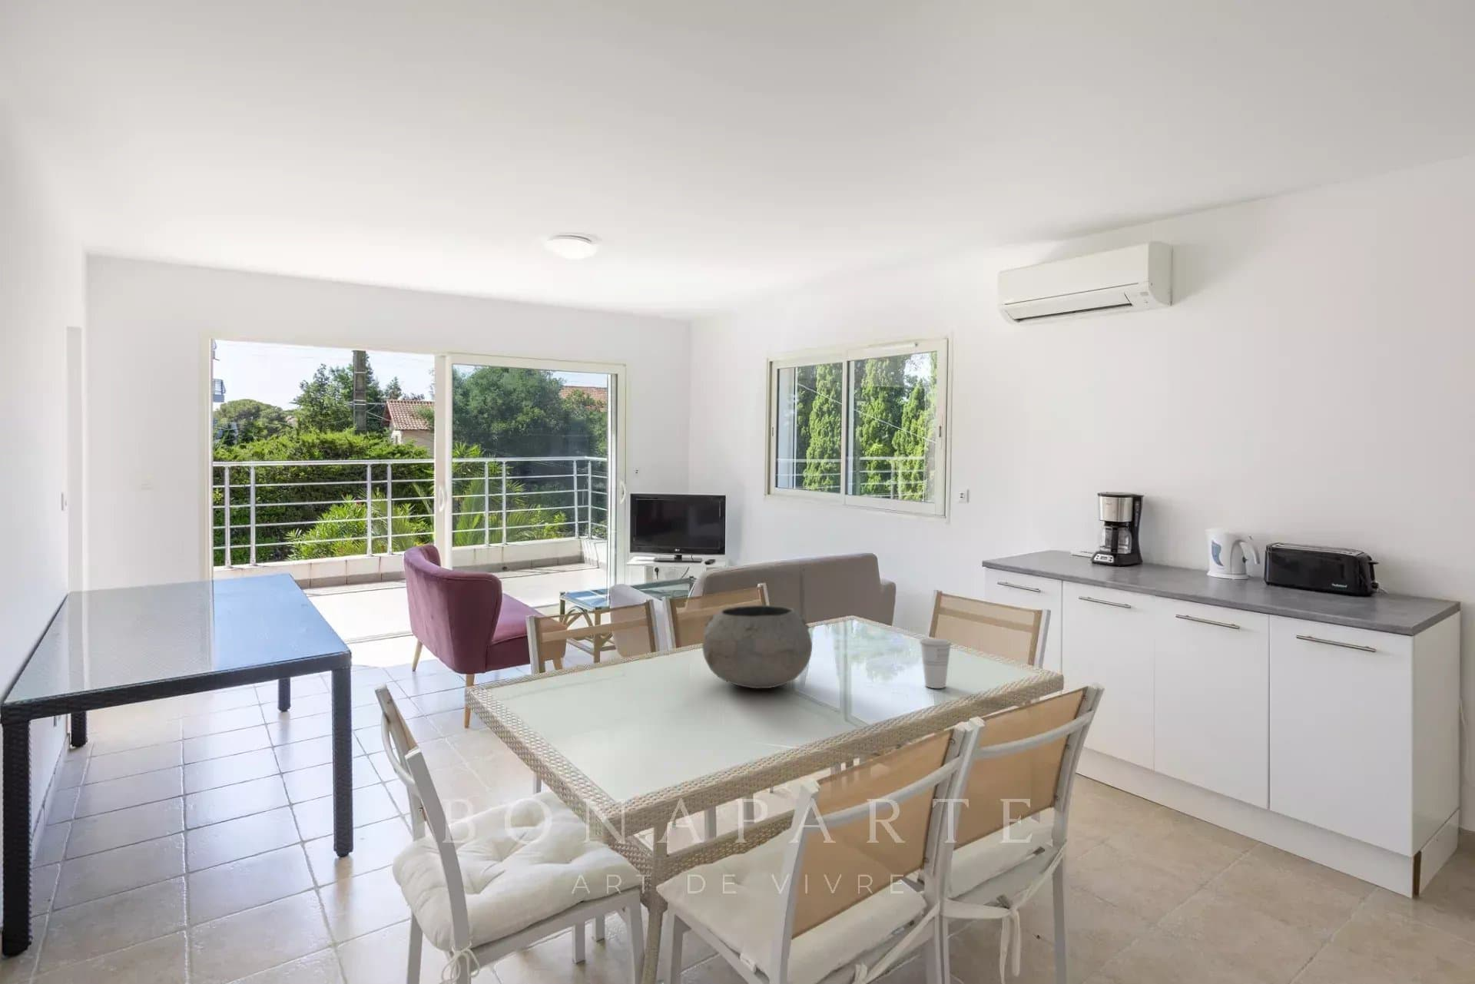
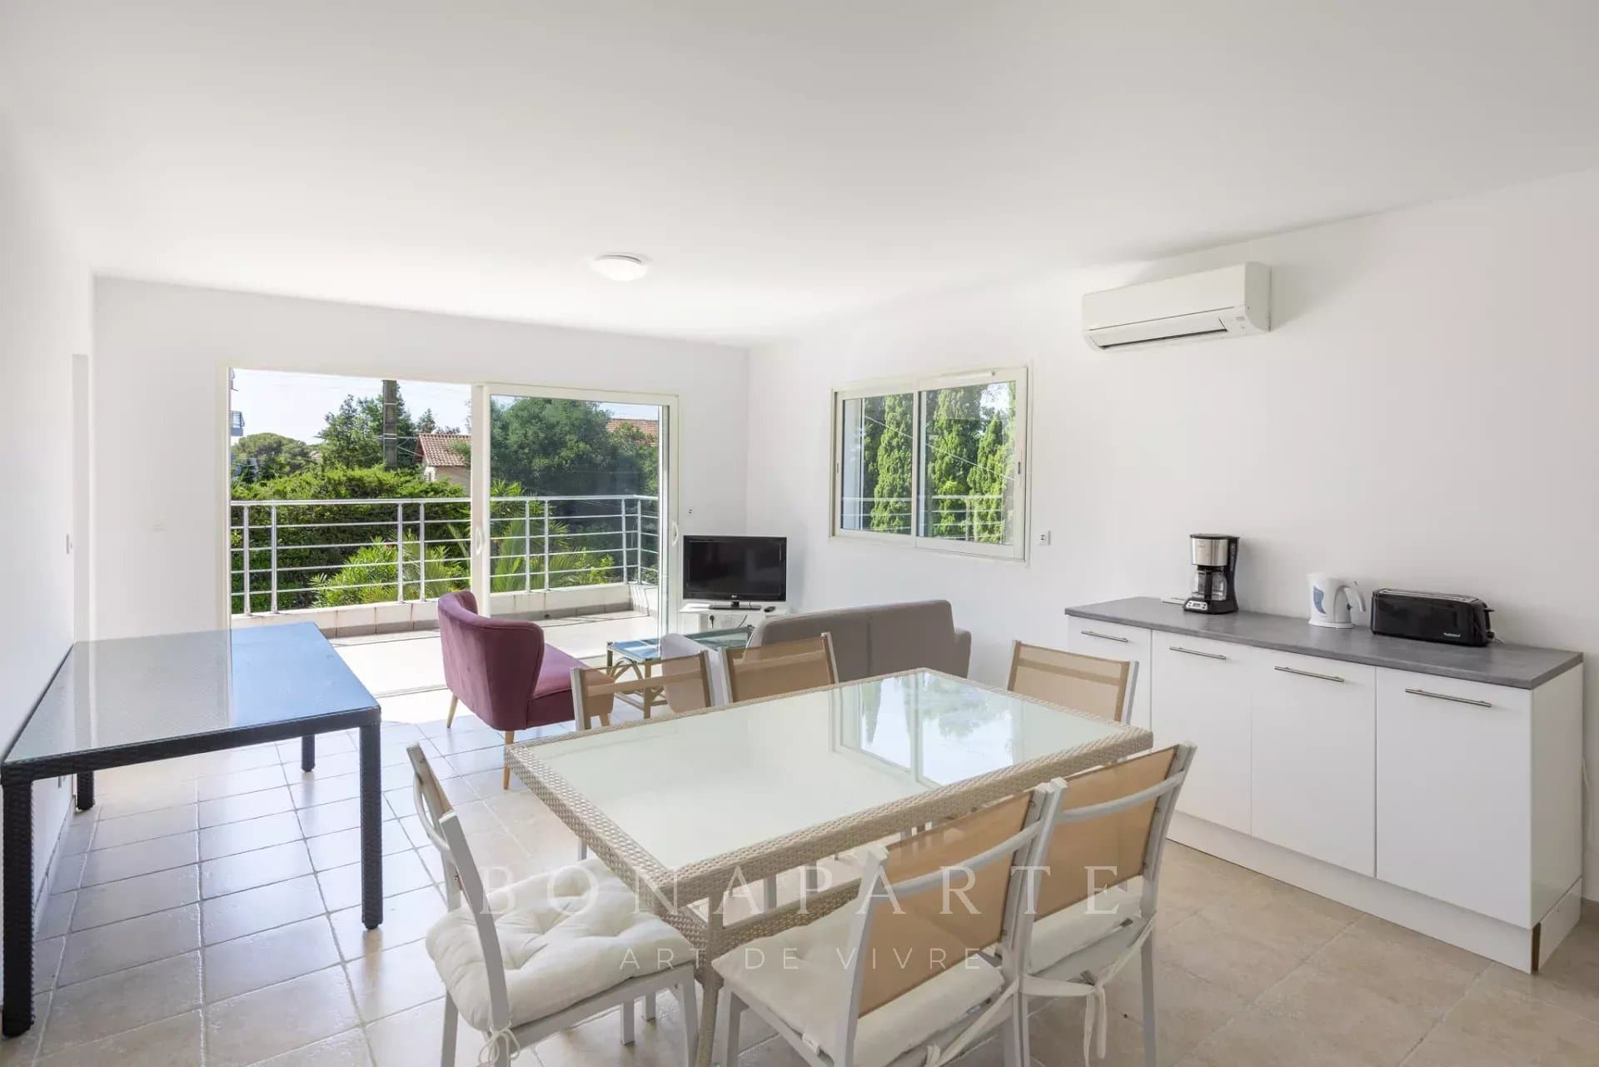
- bowl [702,604,813,689]
- cup [919,638,952,689]
